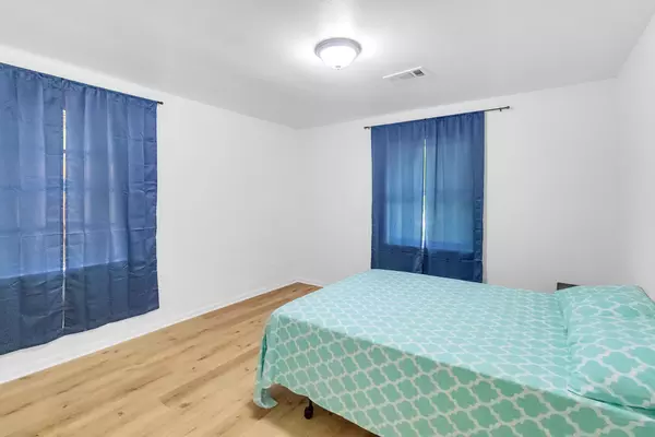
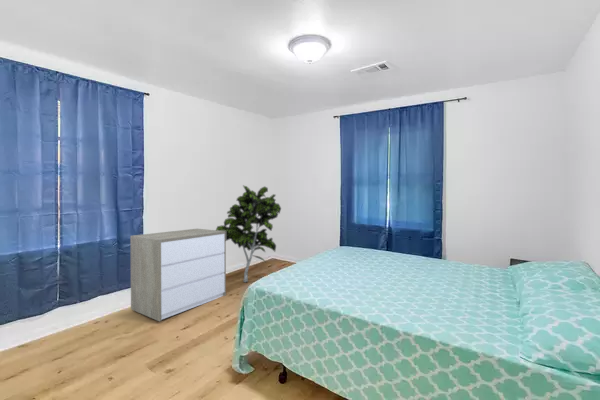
+ dresser [129,228,227,323]
+ indoor plant [215,185,282,283]
